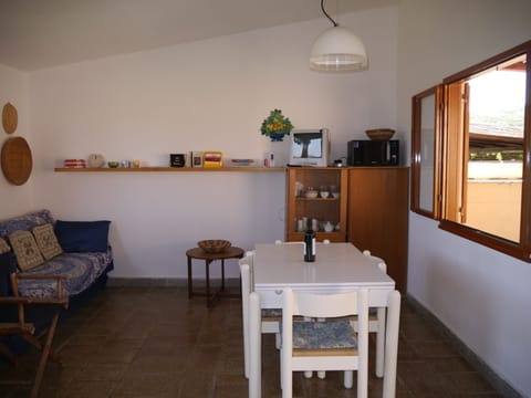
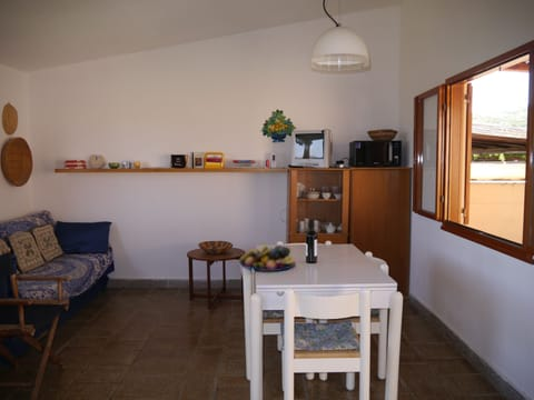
+ fruit bowl [238,244,297,271]
